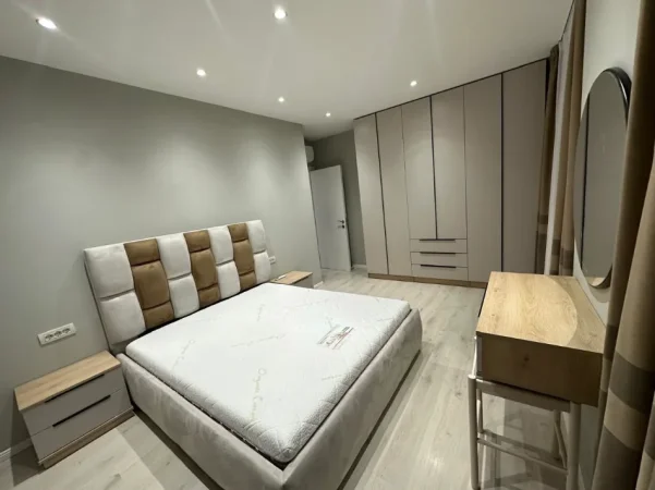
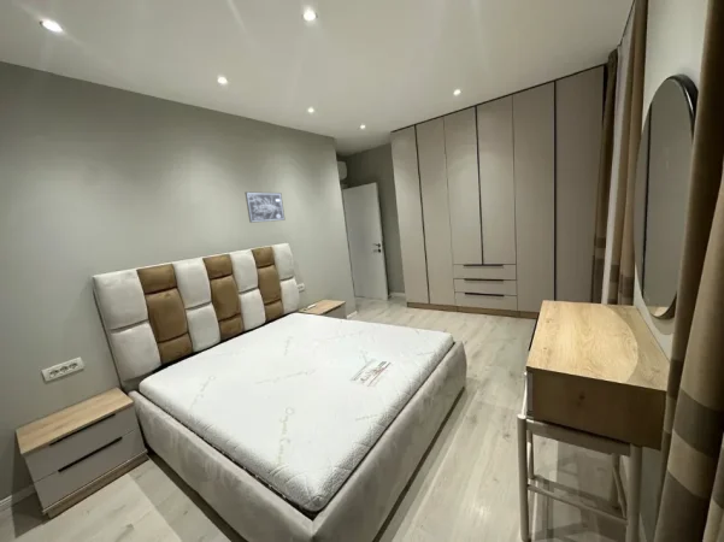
+ wall art [245,190,286,224]
